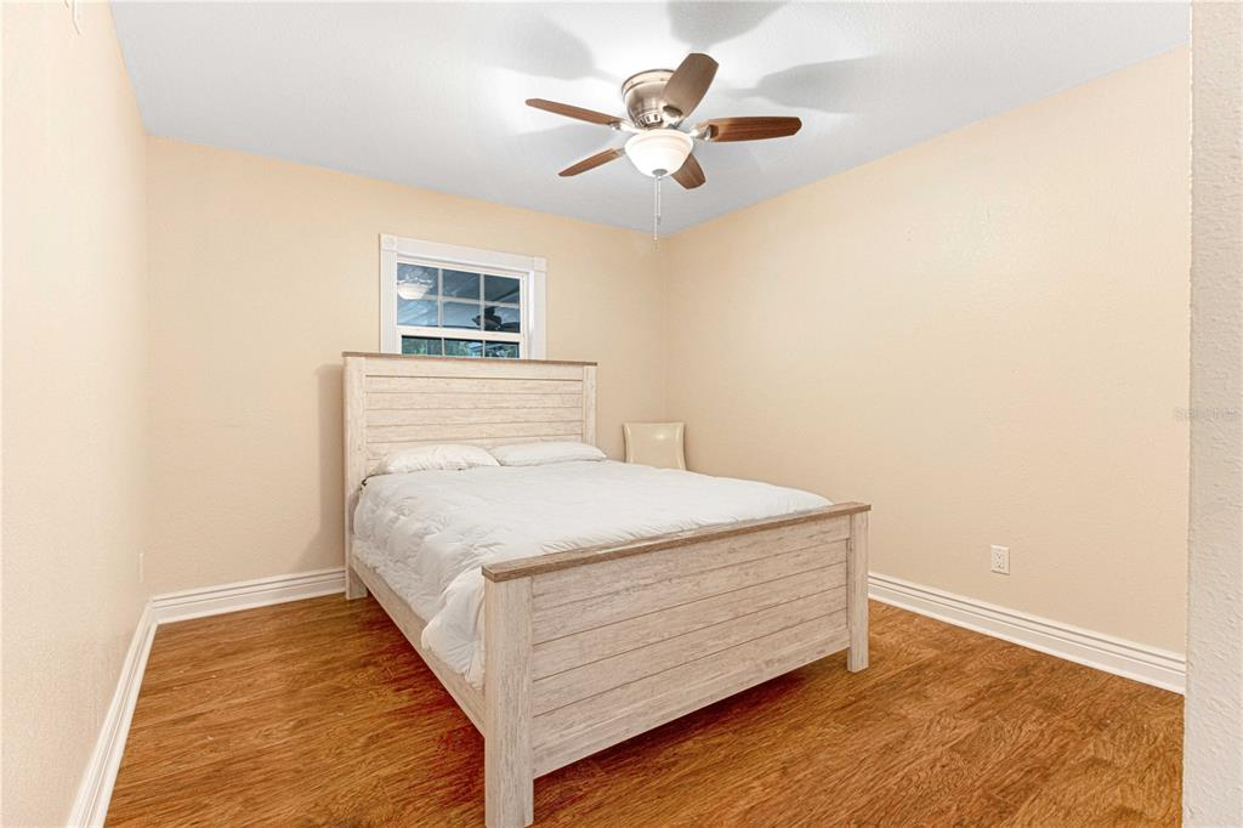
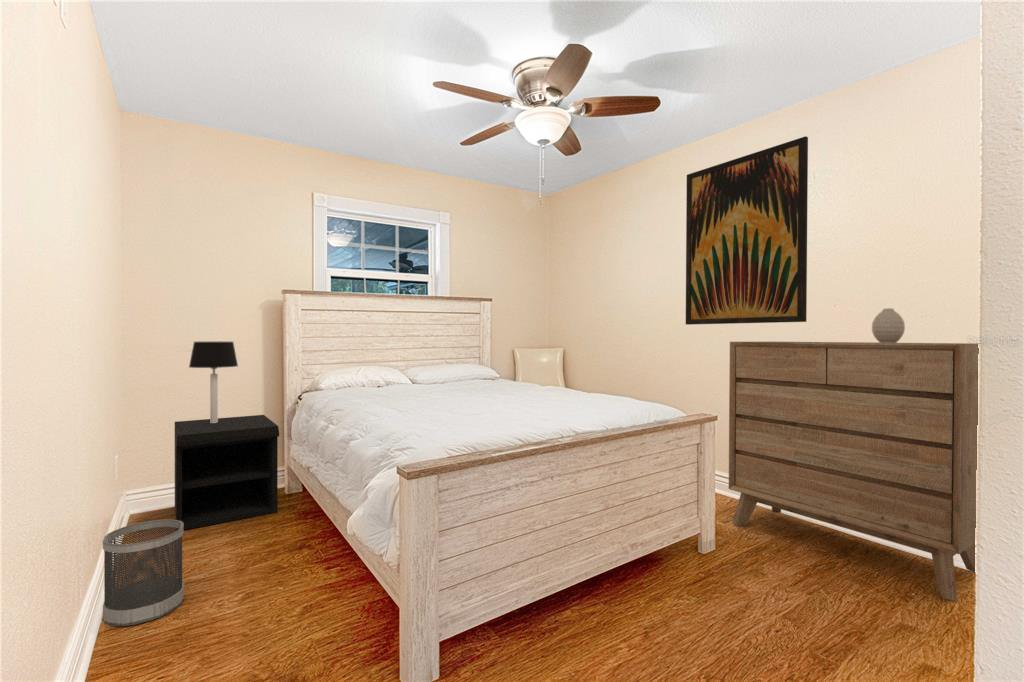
+ nightstand [174,414,280,531]
+ dresser [728,341,979,602]
+ wall art [685,135,809,326]
+ table lamp [188,341,239,423]
+ wastebasket [102,518,185,627]
+ vase [871,307,906,343]
